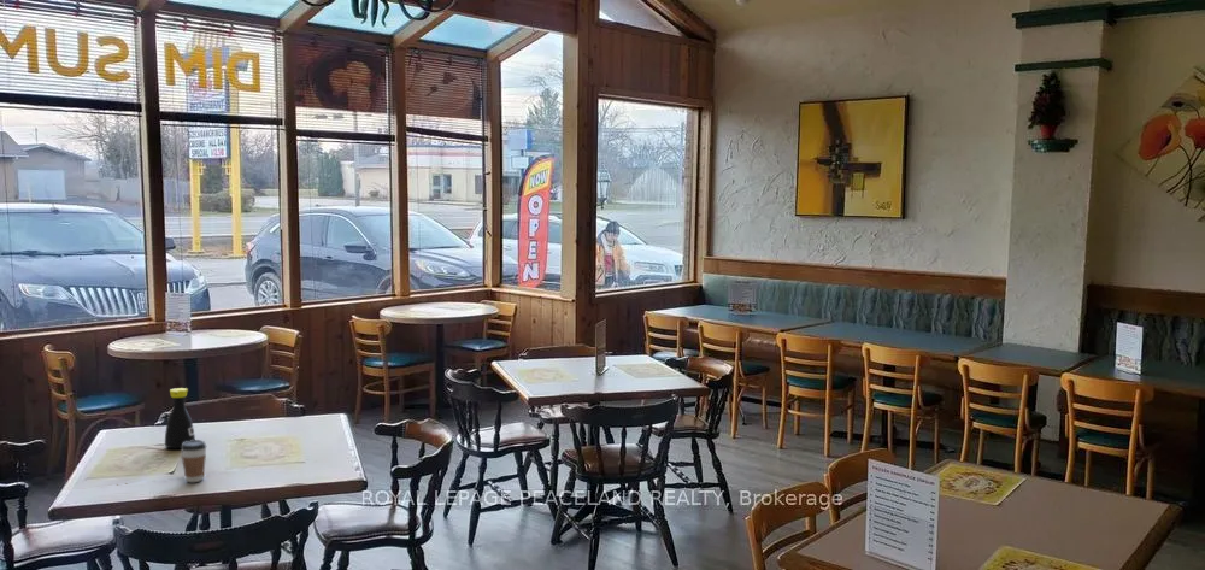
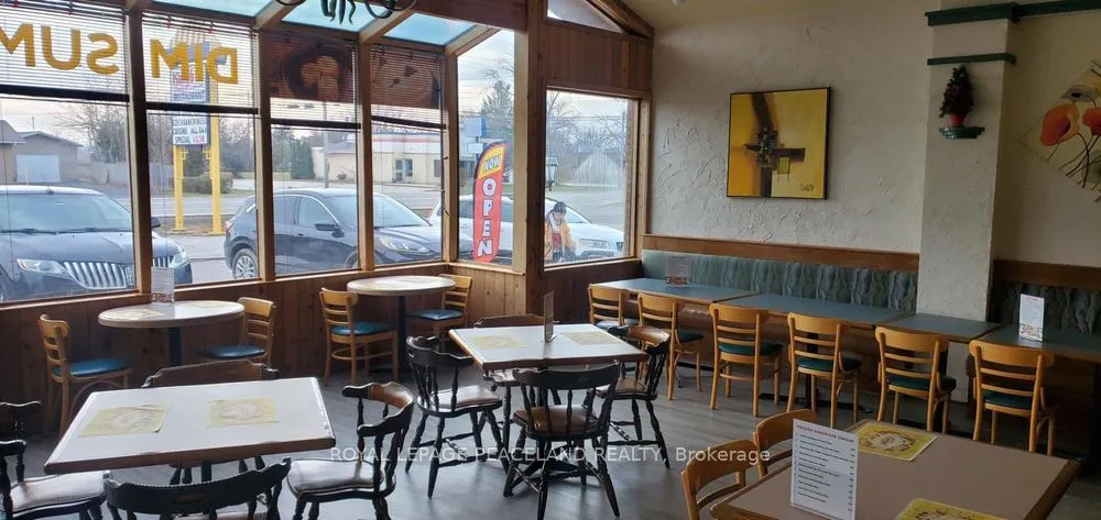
- coffee cup [180,439,207,483]
- bottle [164,387,196,449]
